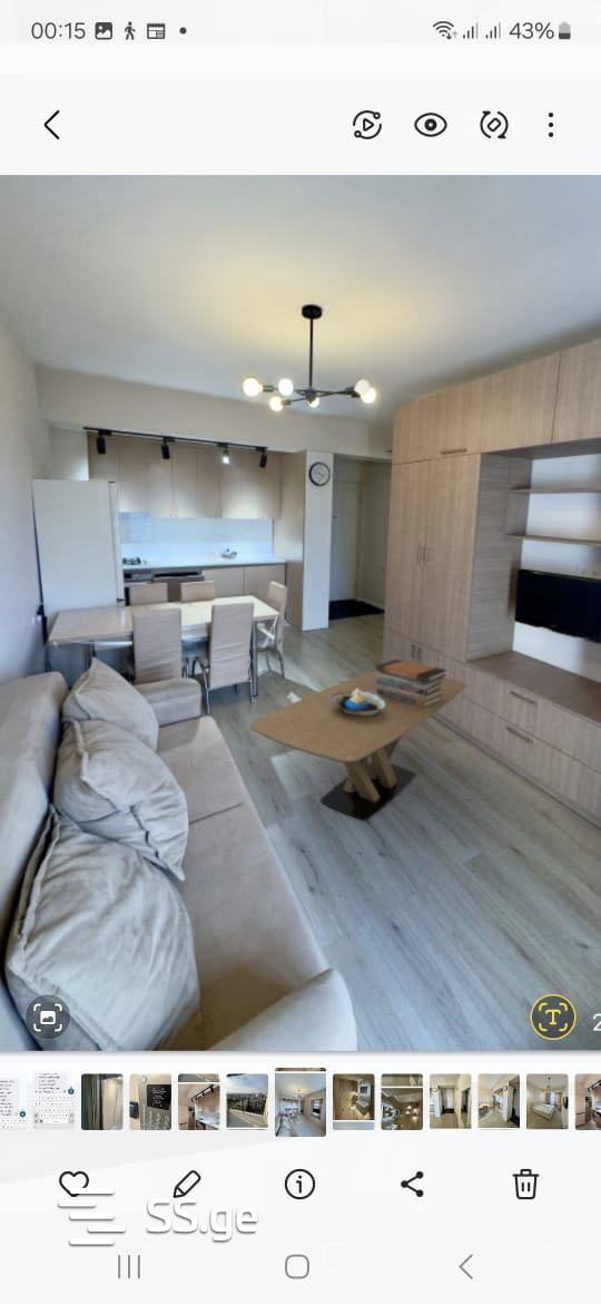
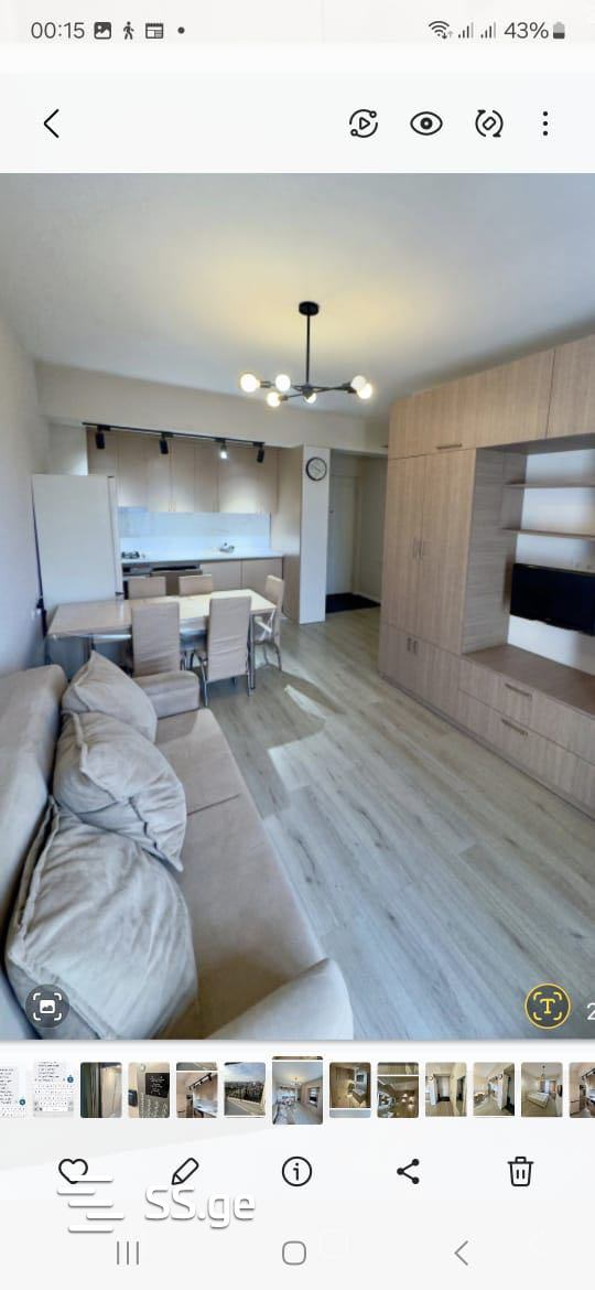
- decorative bowl [331,688,386,716]
- book stack [375,659,449,708]
- coffee table [249,670,467,821]
